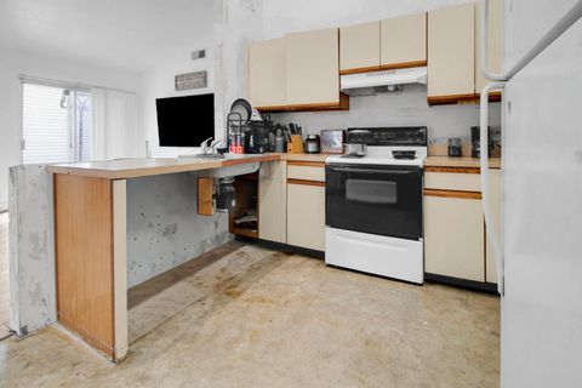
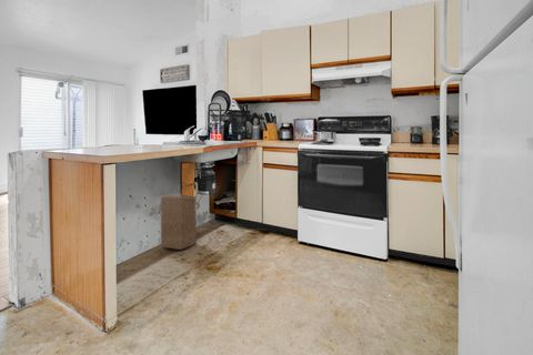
+ wooden block [160,193,198,251]
